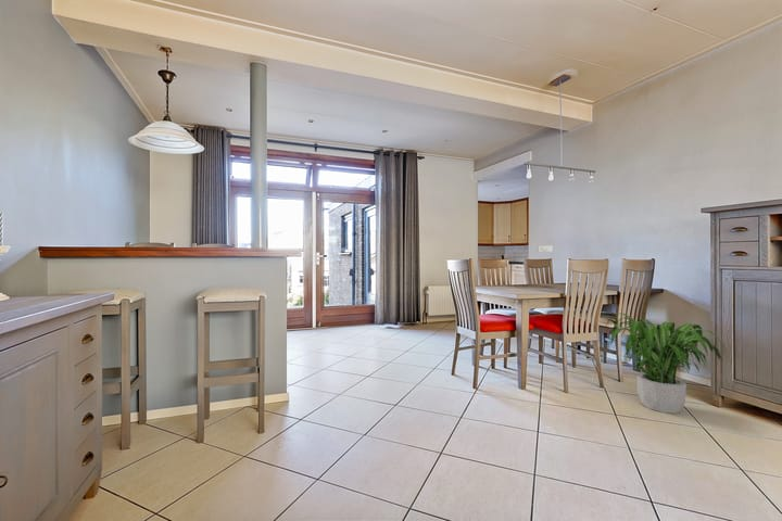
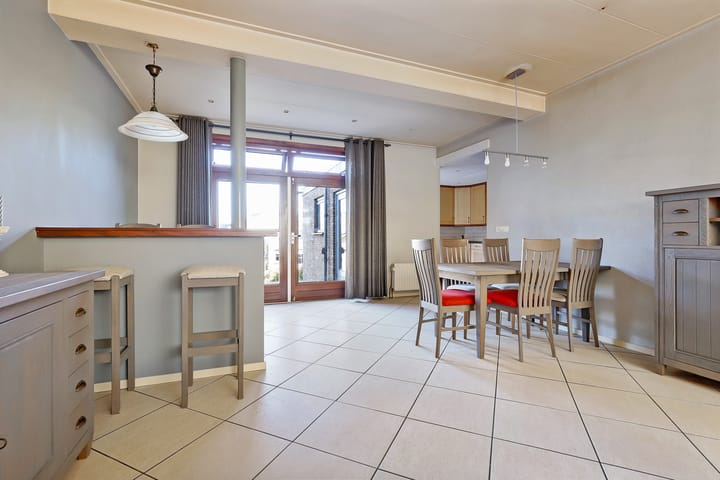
- potted plant [605,313,728,415]
